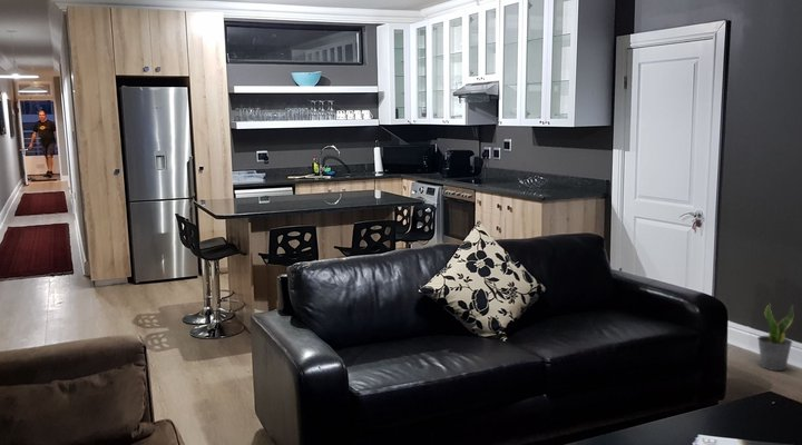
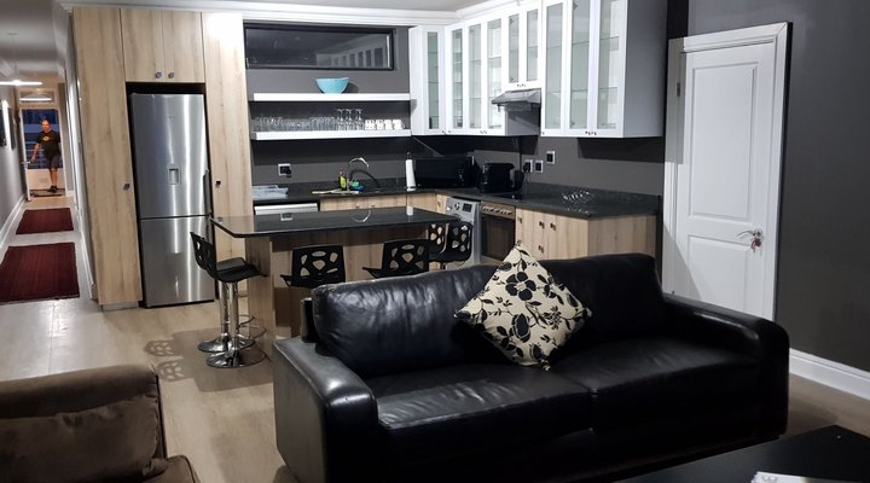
- potted plant [756,301,794,372]
